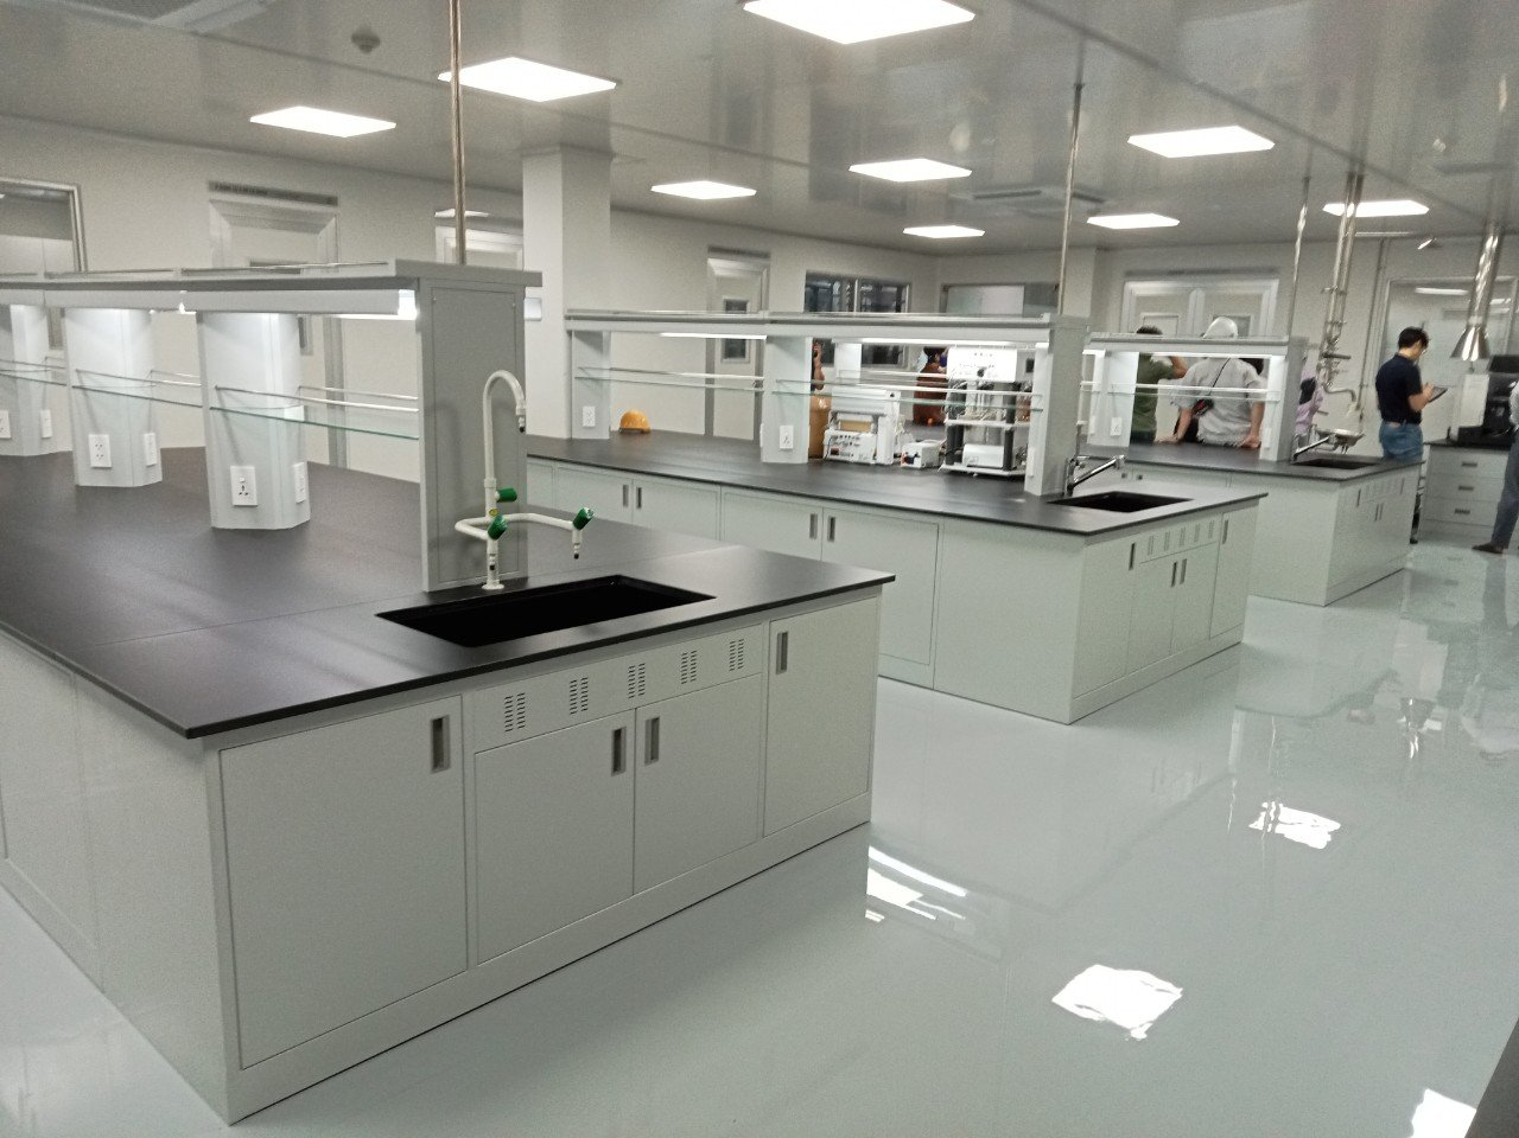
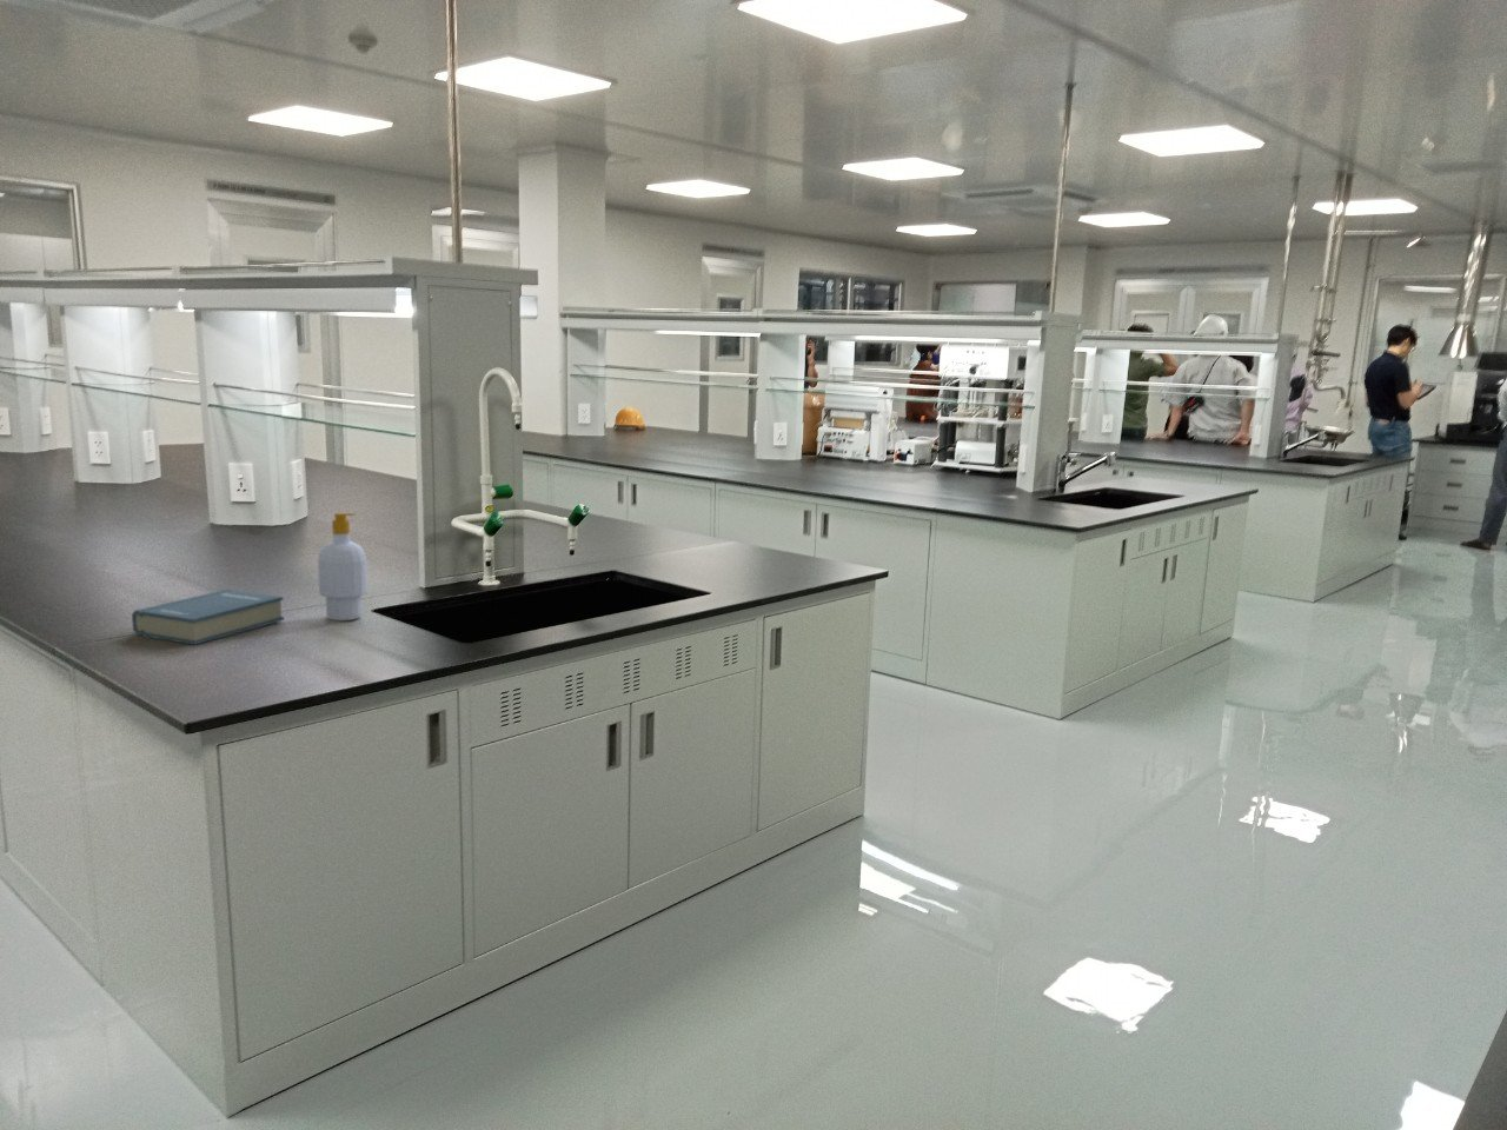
+ hardback book [131,589,285,646]
+ soap bottle [317,512,369,622]
